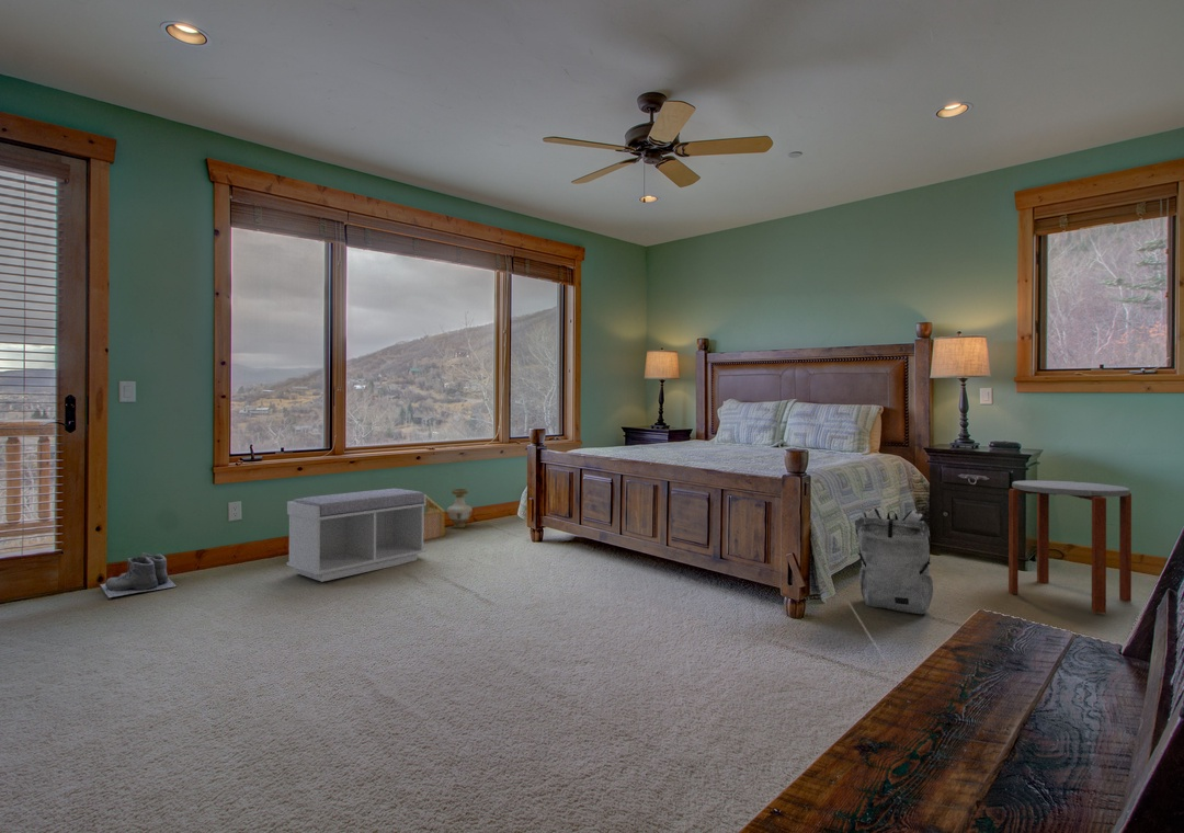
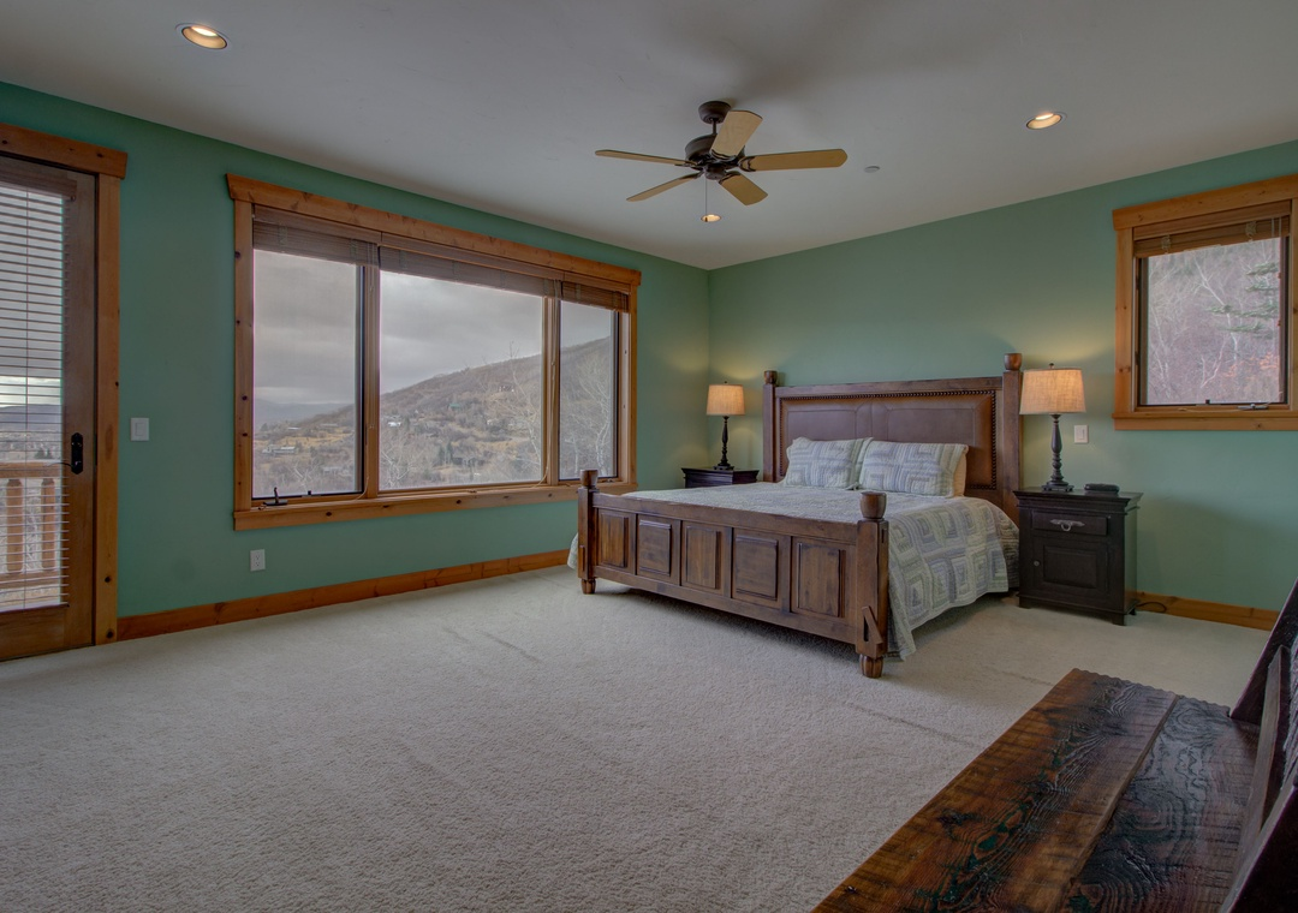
- basket [423,495,446,541]
- backpack [854,507,934,615]
- bench [286,488,428,583]
- boots [99,551,178,598]
- side table [1007,479,1132,614]
- vase [446,488,474,528]
